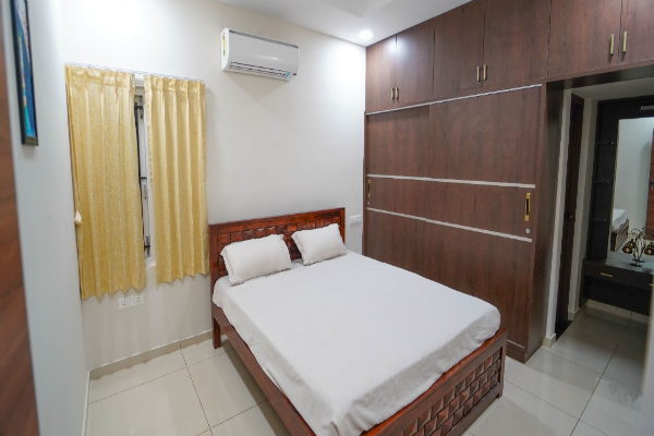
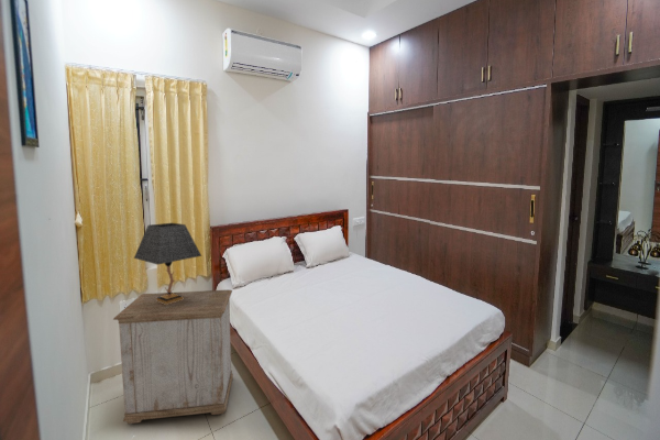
+ table lamp [133,222,202,305]
+ nightstand [112,289,234,425]
